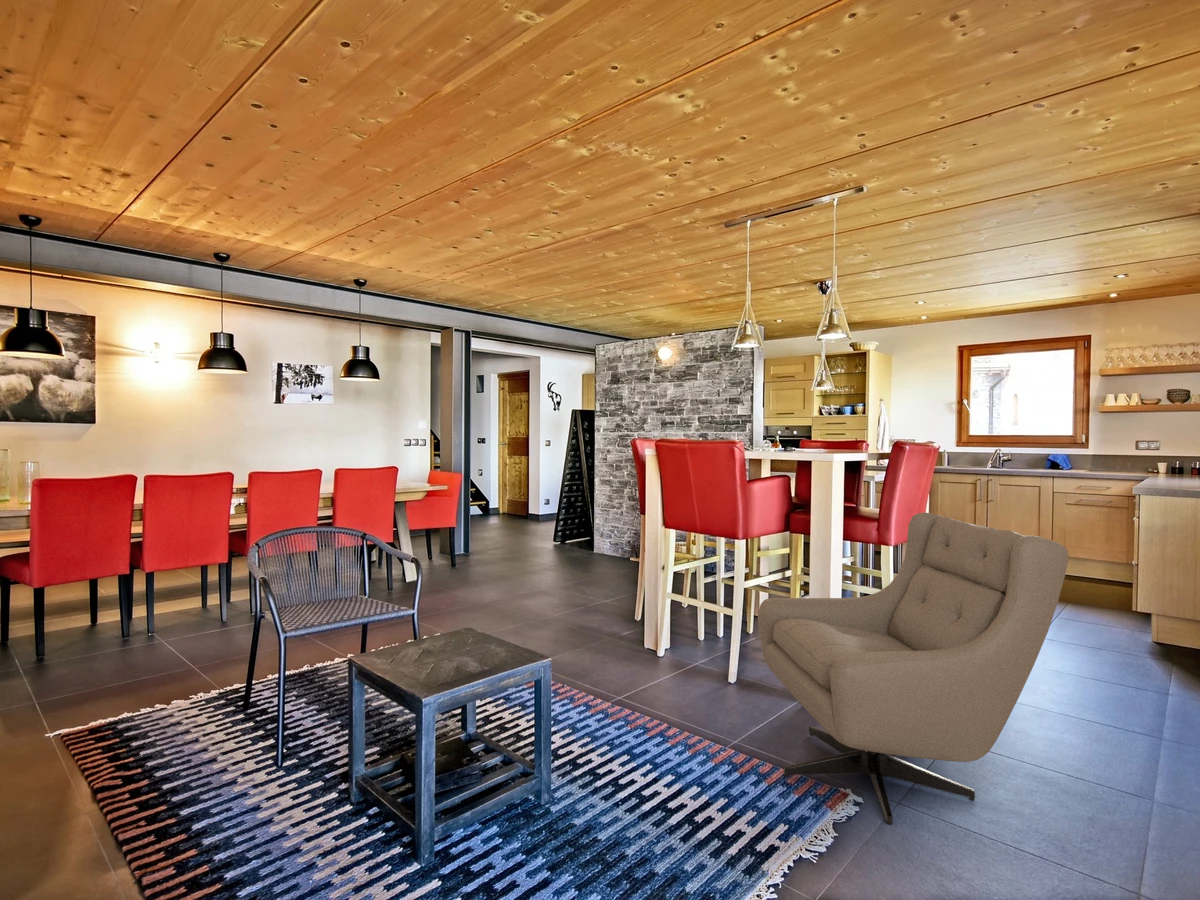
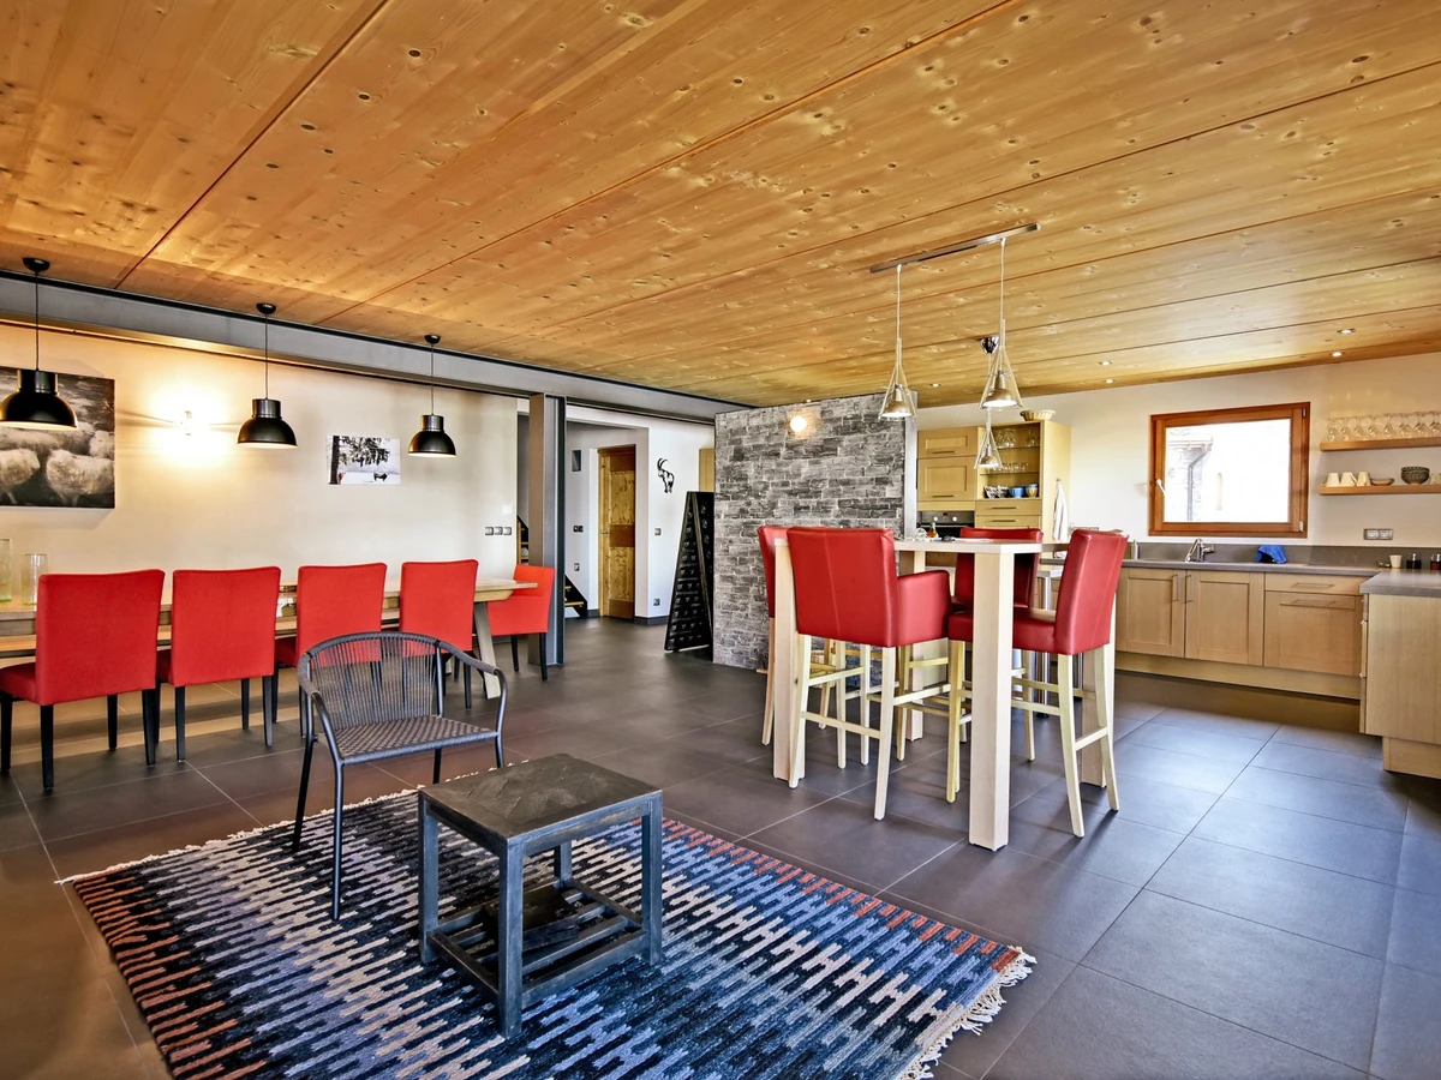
- armchair [757,512,1070,826]
